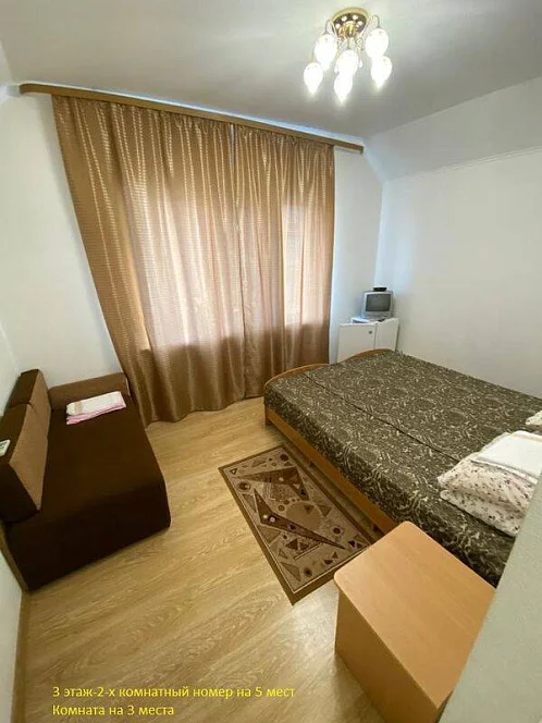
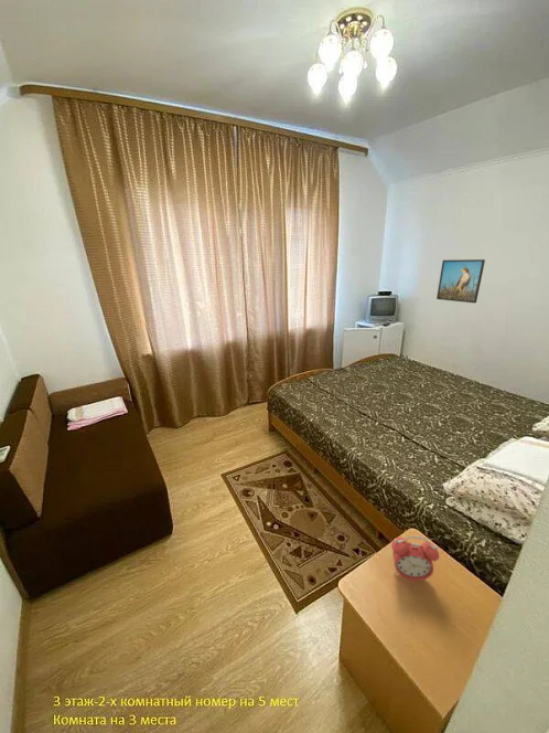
+ alarm clock [390,535,440,582]
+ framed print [435,258,486,305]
